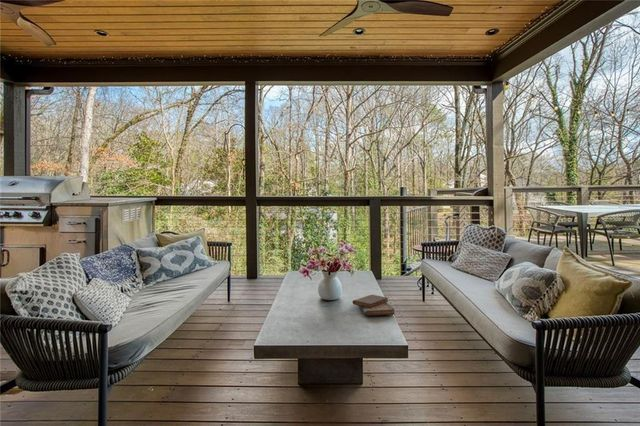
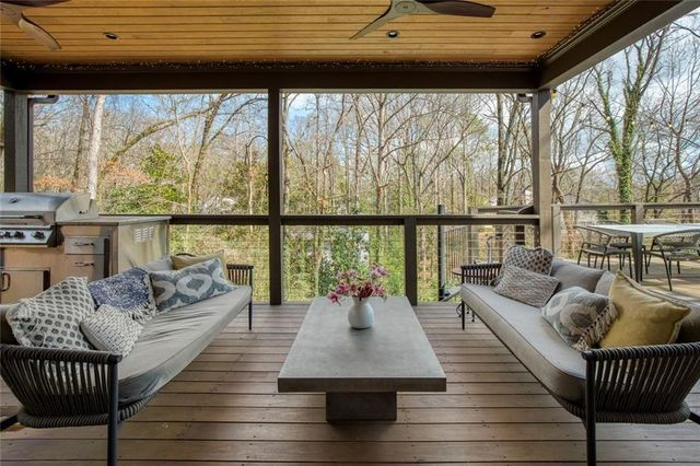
- diary [351,294,396,317]
